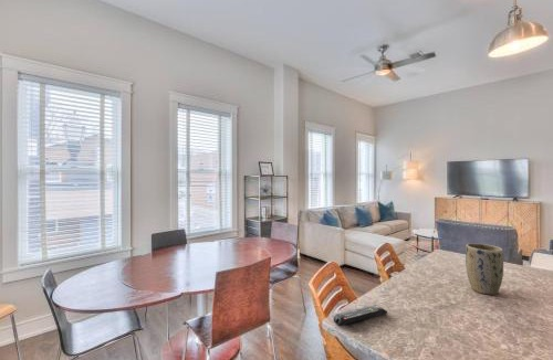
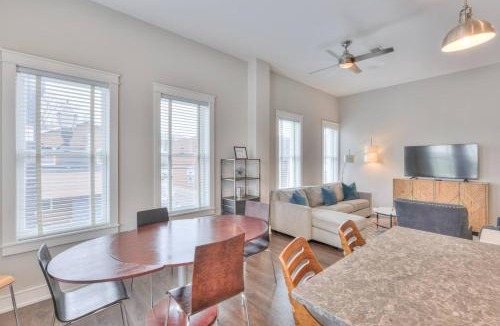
- plant pot [465,242,504,296]
- remote control [333,304,388,327]
